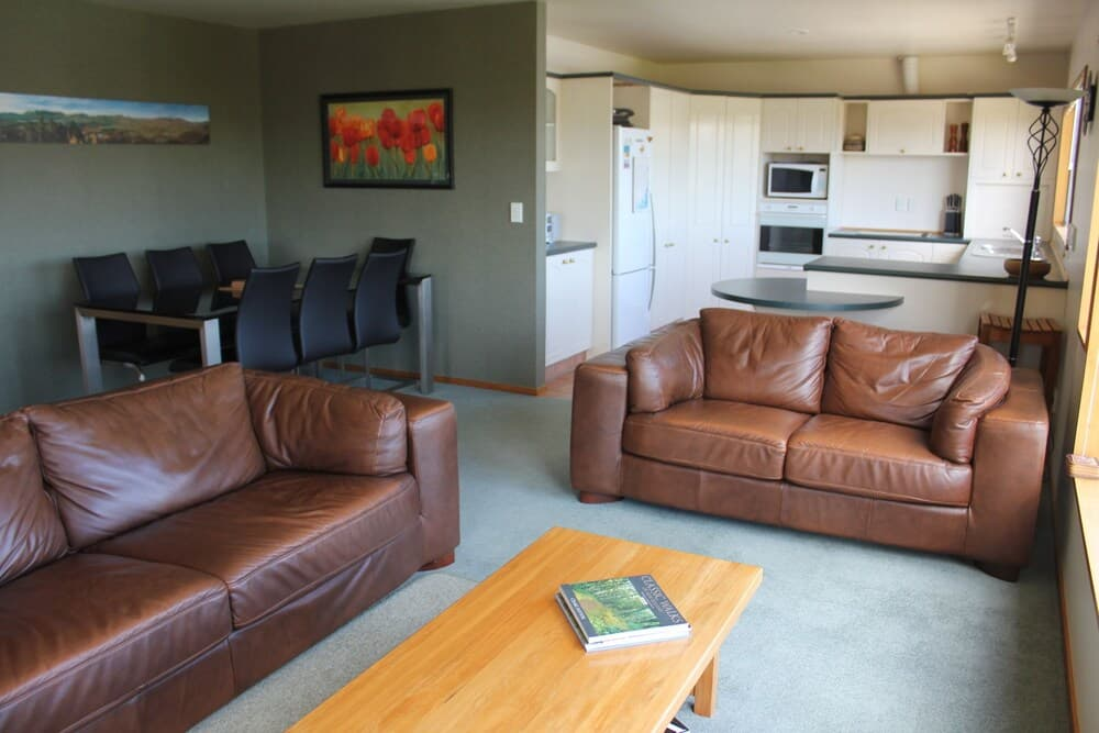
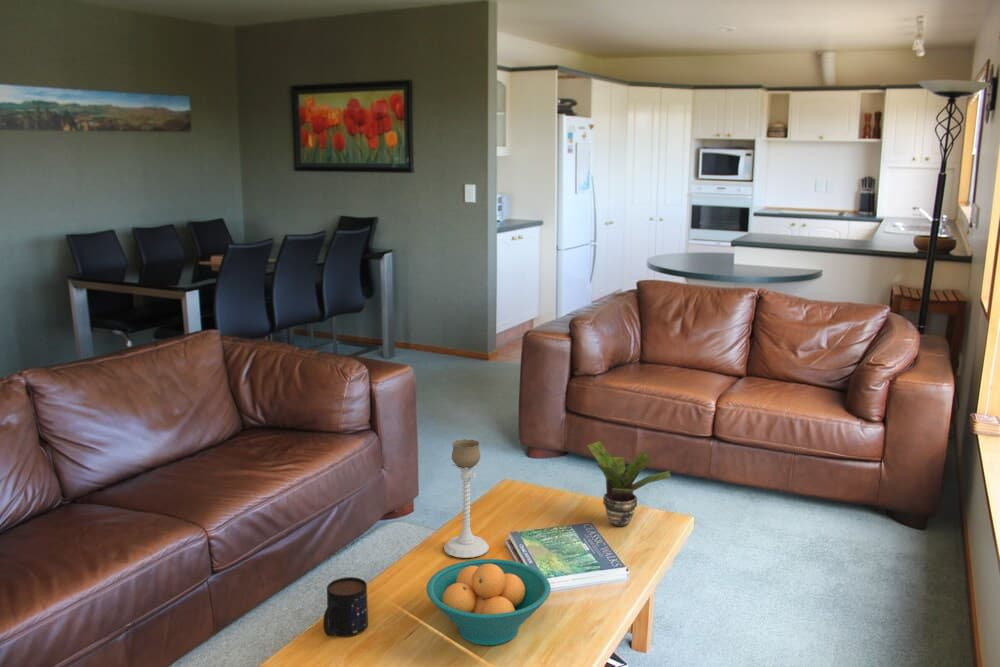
+ fruit bowl [426,558,552,646]
+ potted plant [586,440,672,528]
+ mug [322,576,369,638]
+ candle holder [443,438,490,559]
